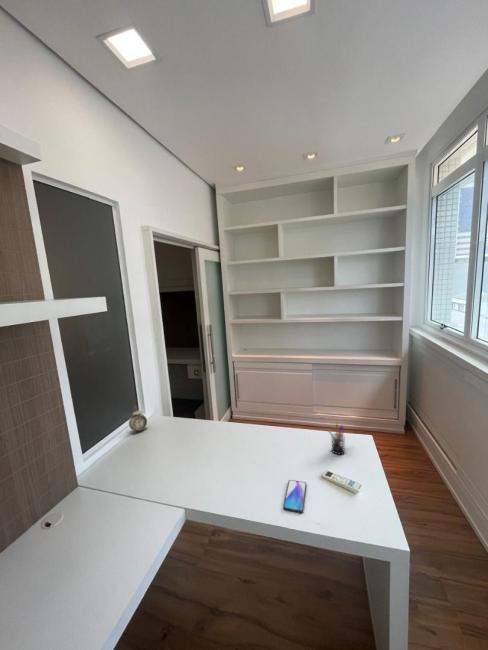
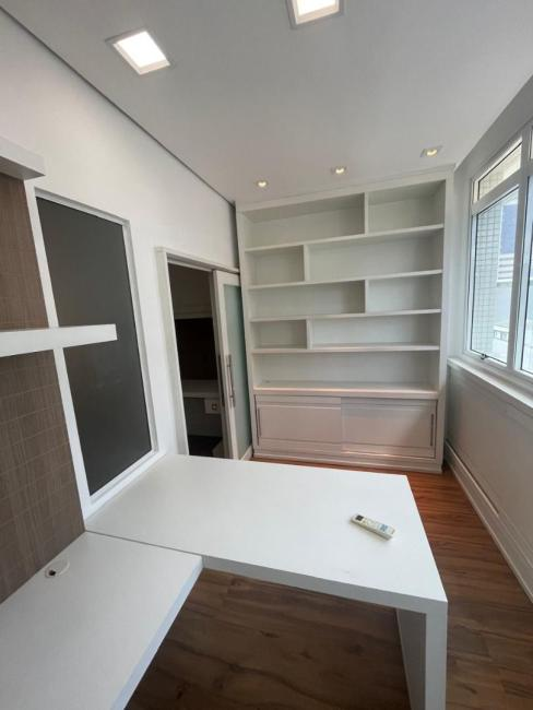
- pen holder [327,422,346,456]
- alarm clock [128,406,148,434]
- smartphone [282,479,307,514]
